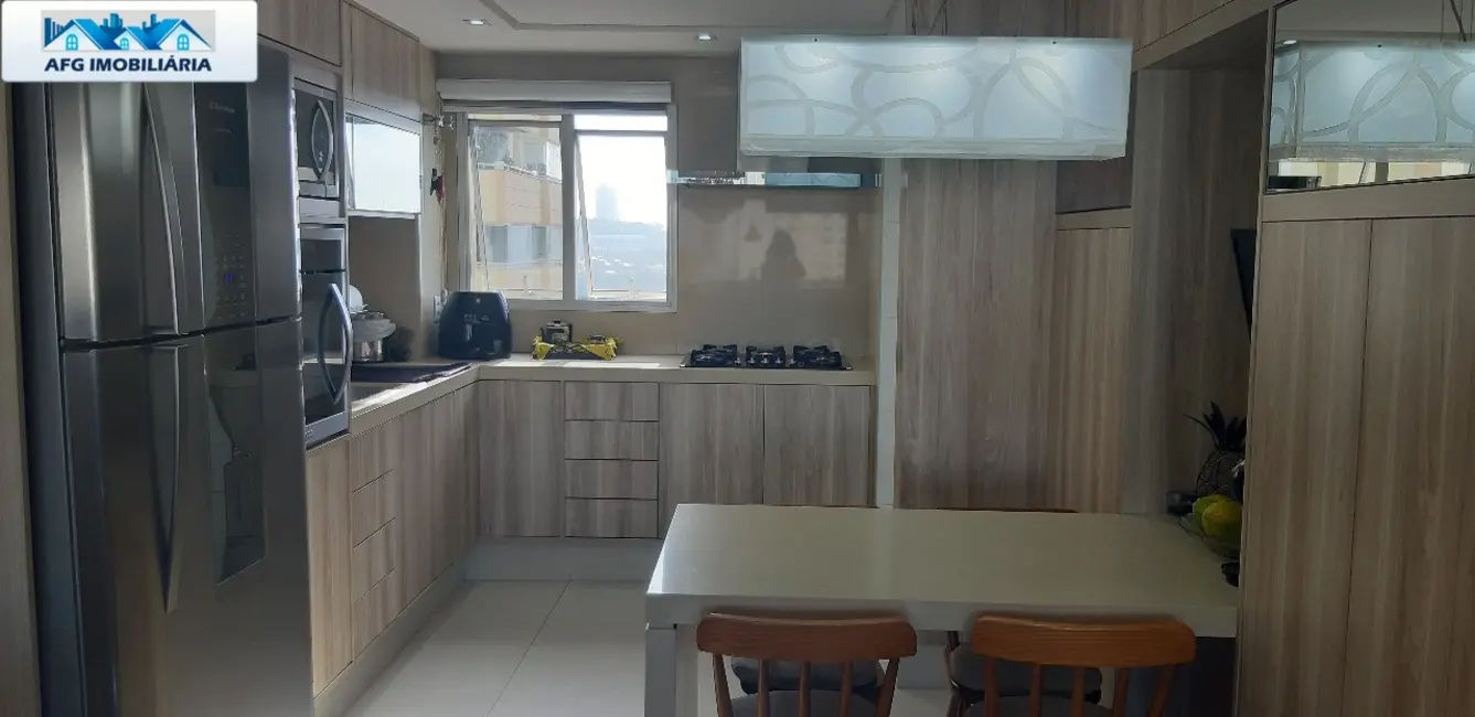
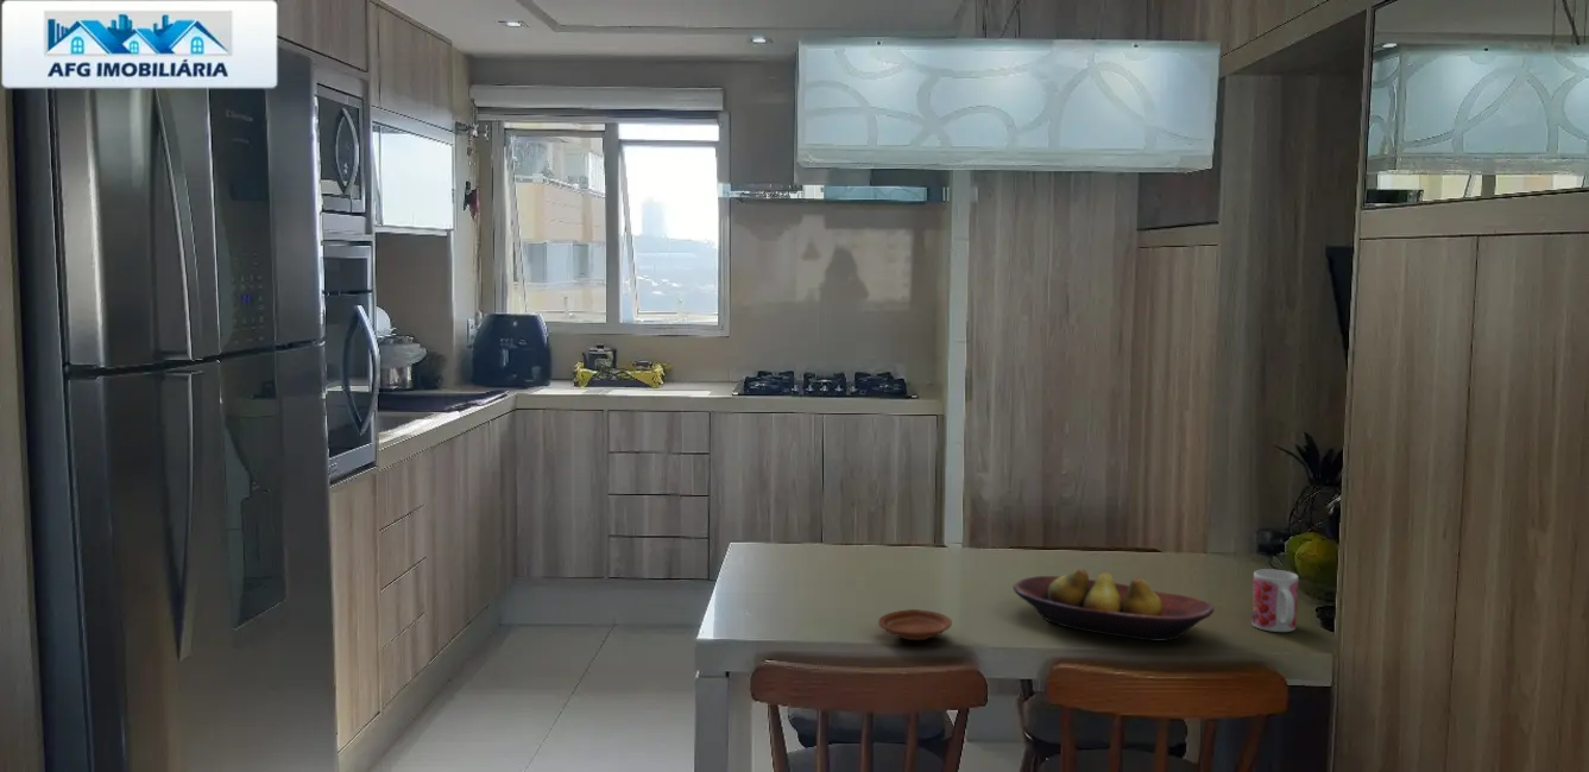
+ plate [877,608,953,641]
+ fruit bowl [1011,568,1216,643]
+ mug [1250,568,1299,633]
